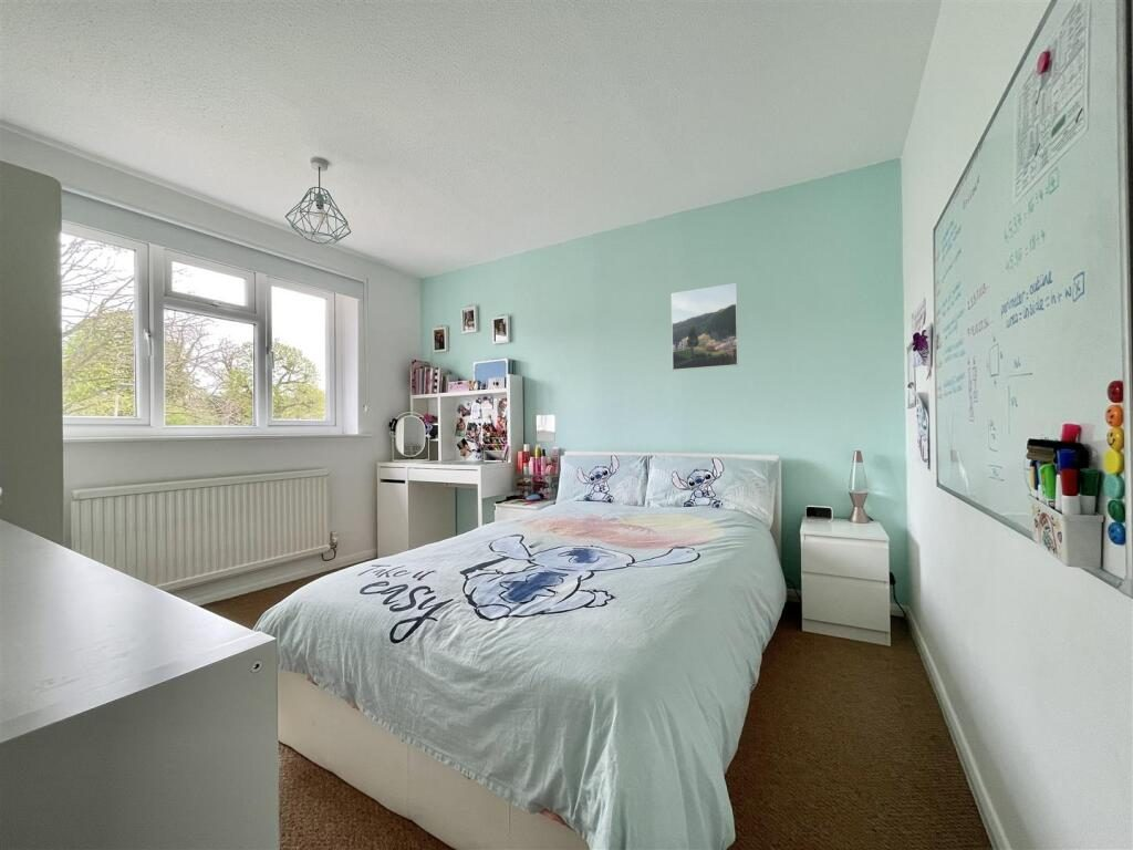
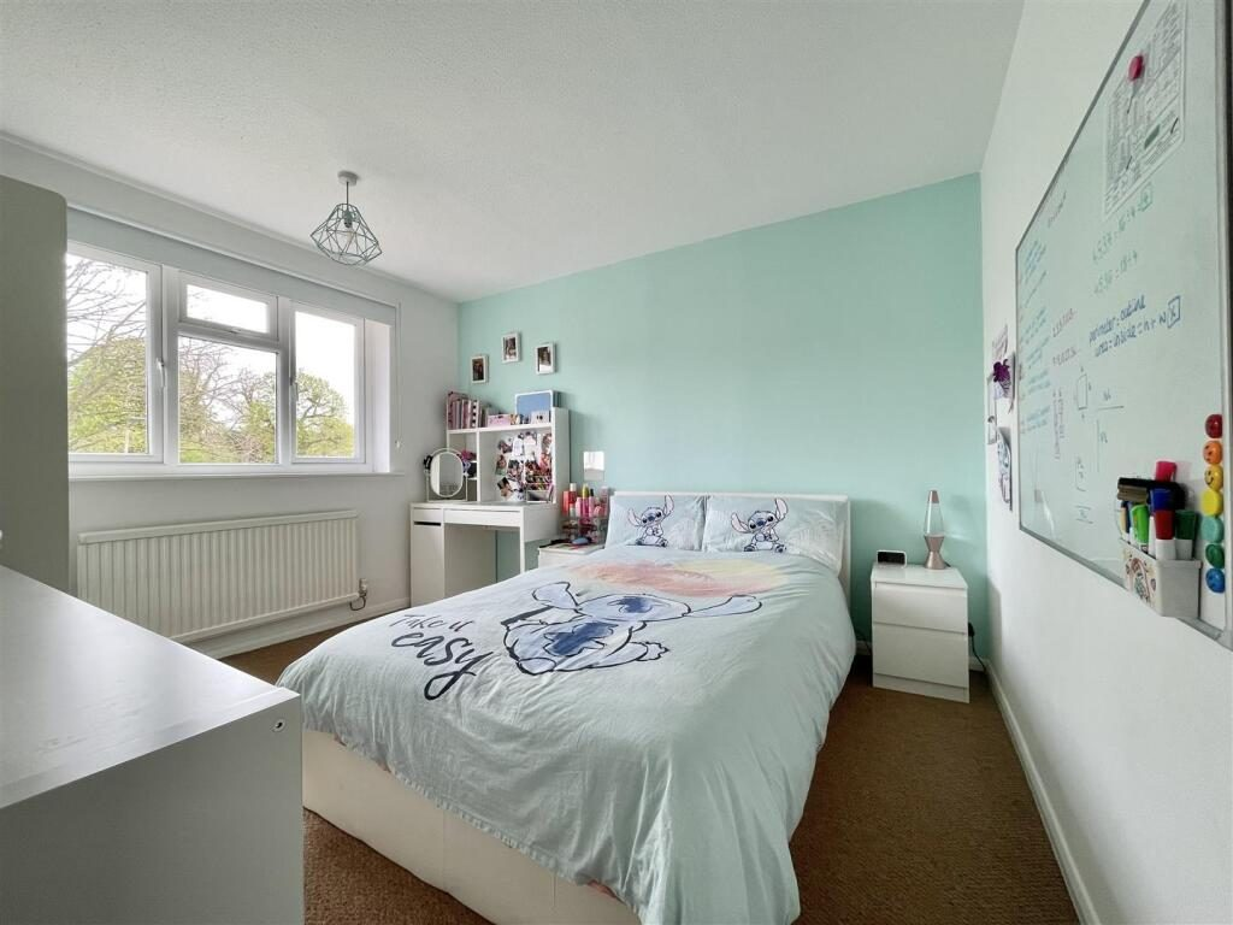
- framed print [671,282,739,372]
